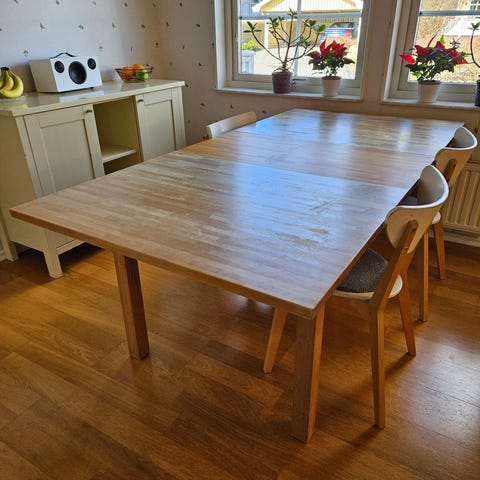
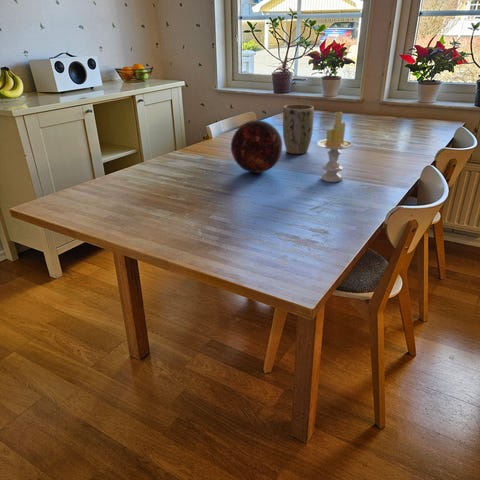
+ decorative orb [230,119,283,174]
+ plant pot [282,103,315,155]
+ candle [316,111,354,183]
